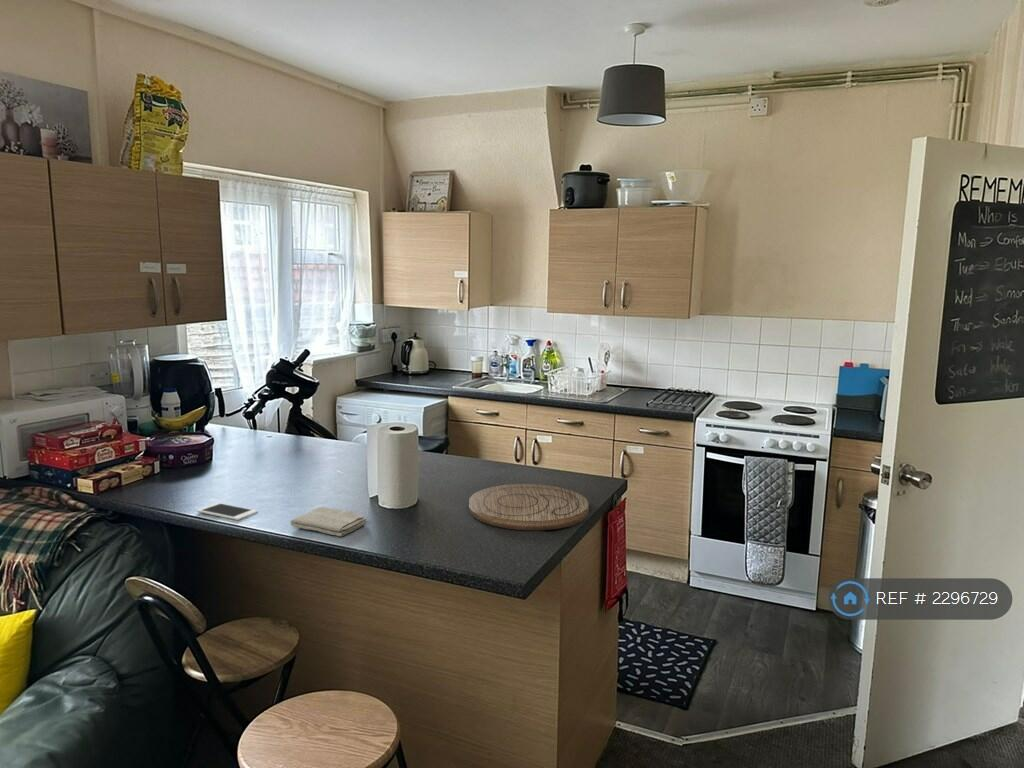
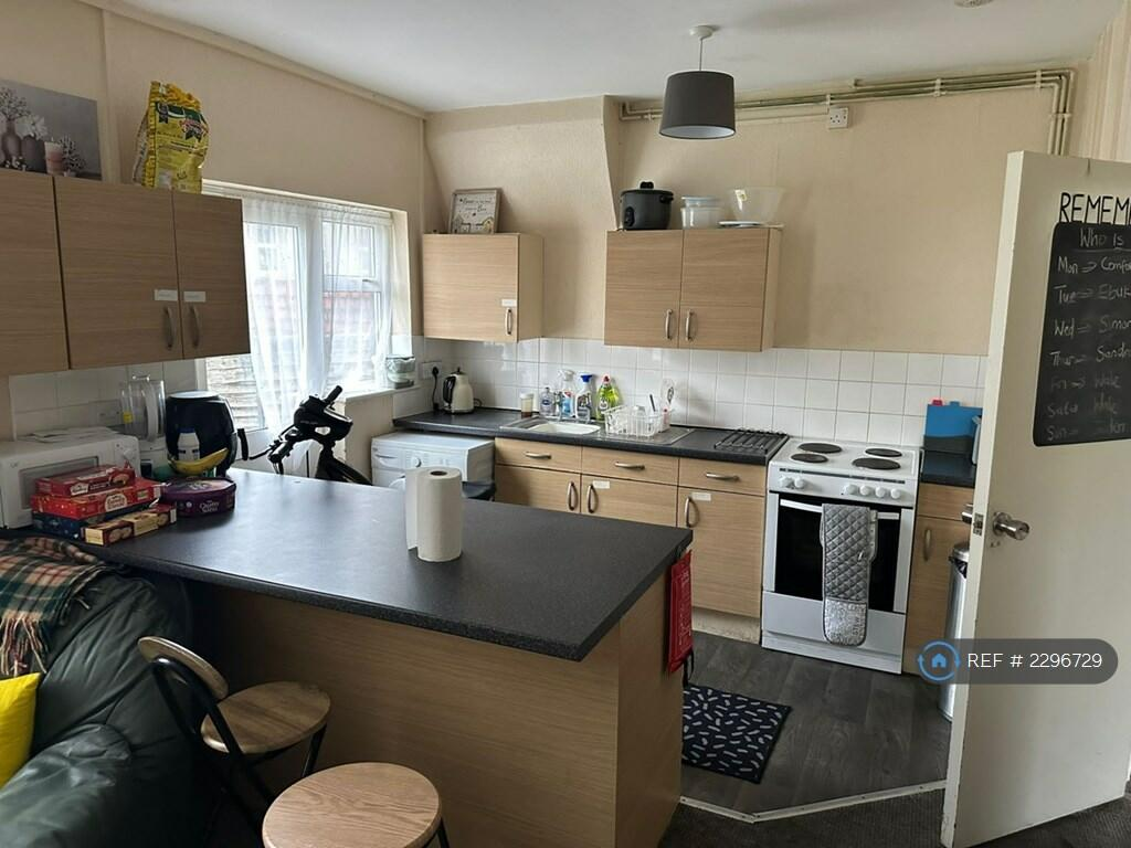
- cell phone [196,502,259,521]
- cutting board [468,483,590,531]
- washcloth [290,506,368,537]
